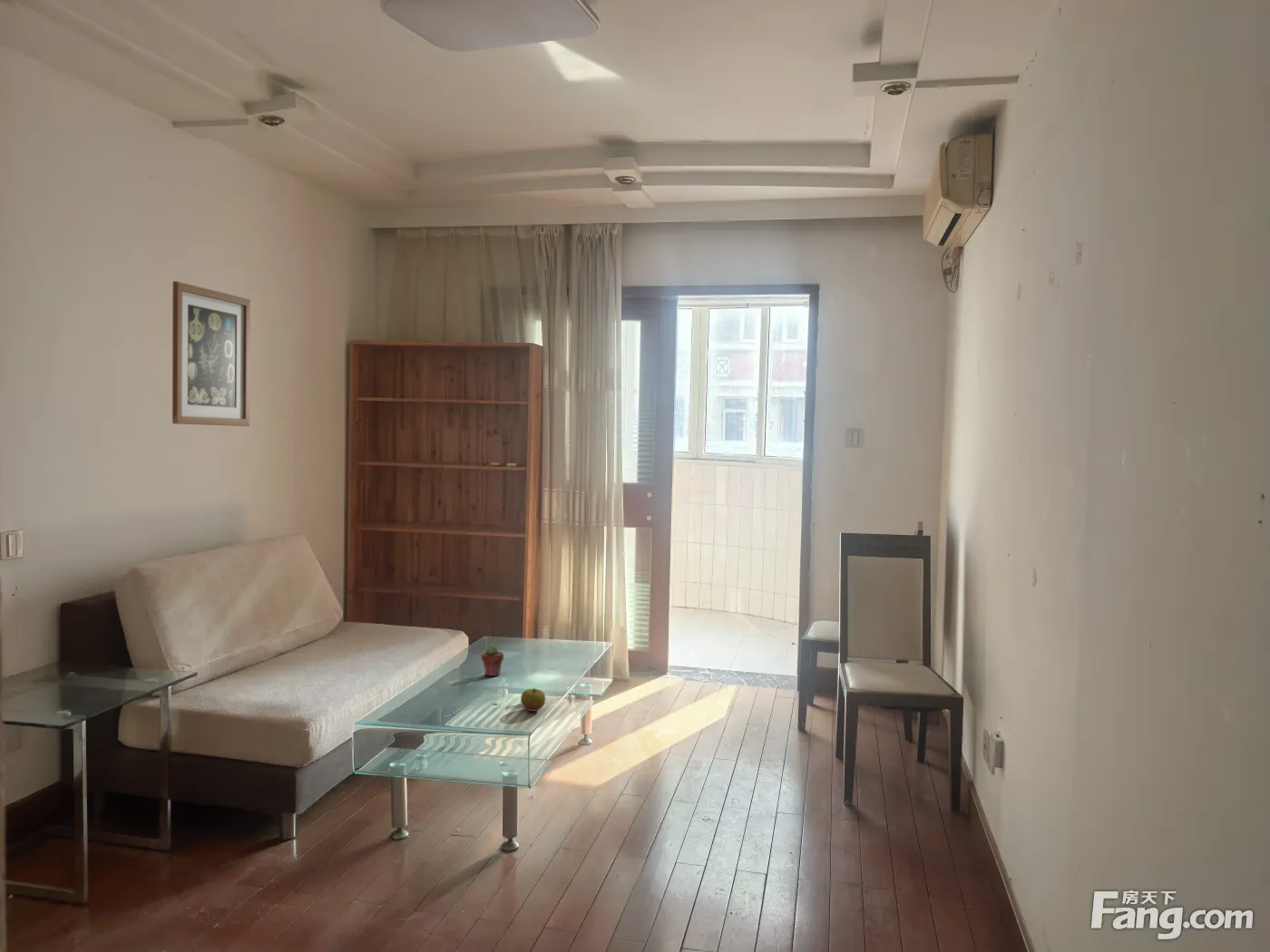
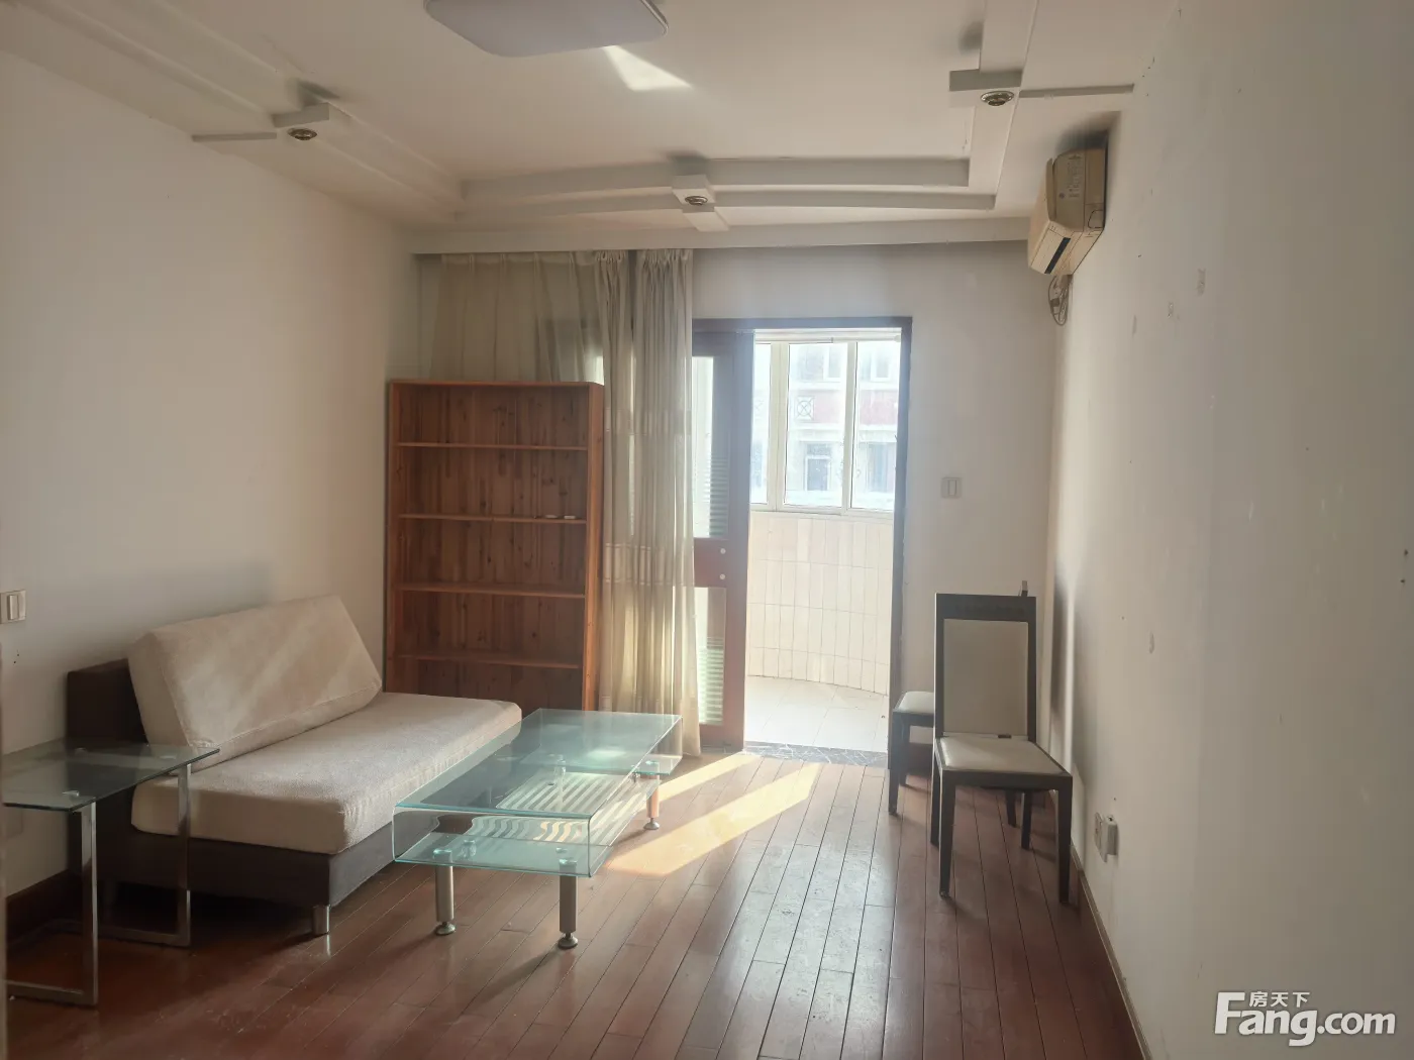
- potted succulent [480,644,504,677]
- wall art [171,280,251,427]
- apple [520,687,546,713]
